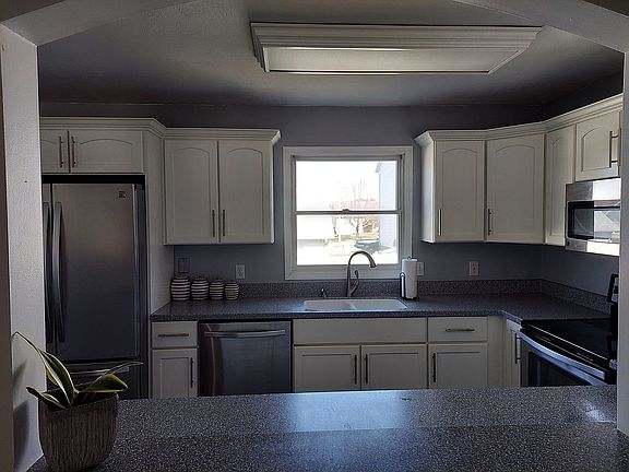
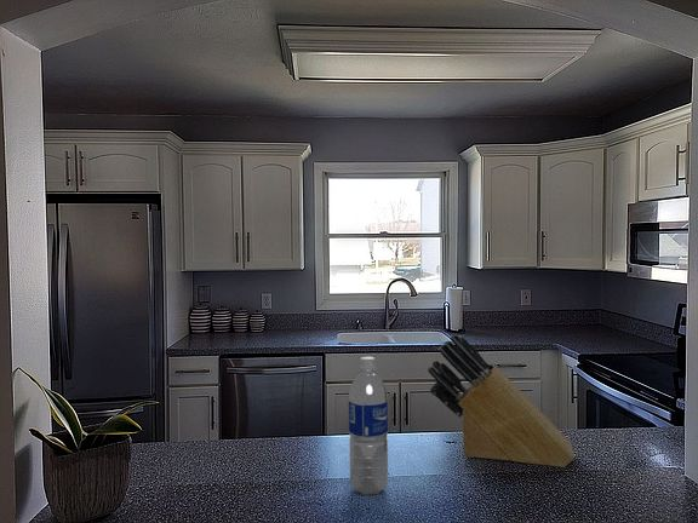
+ knife block [427,333,576,469]
+ water bottle [348,356,389,496]
